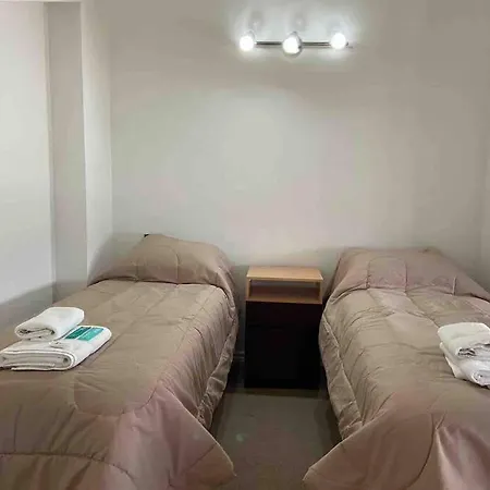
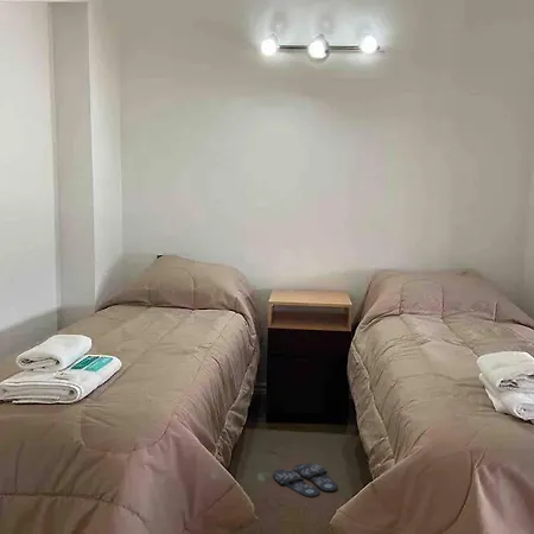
+ slippers [272,462,339,498]
